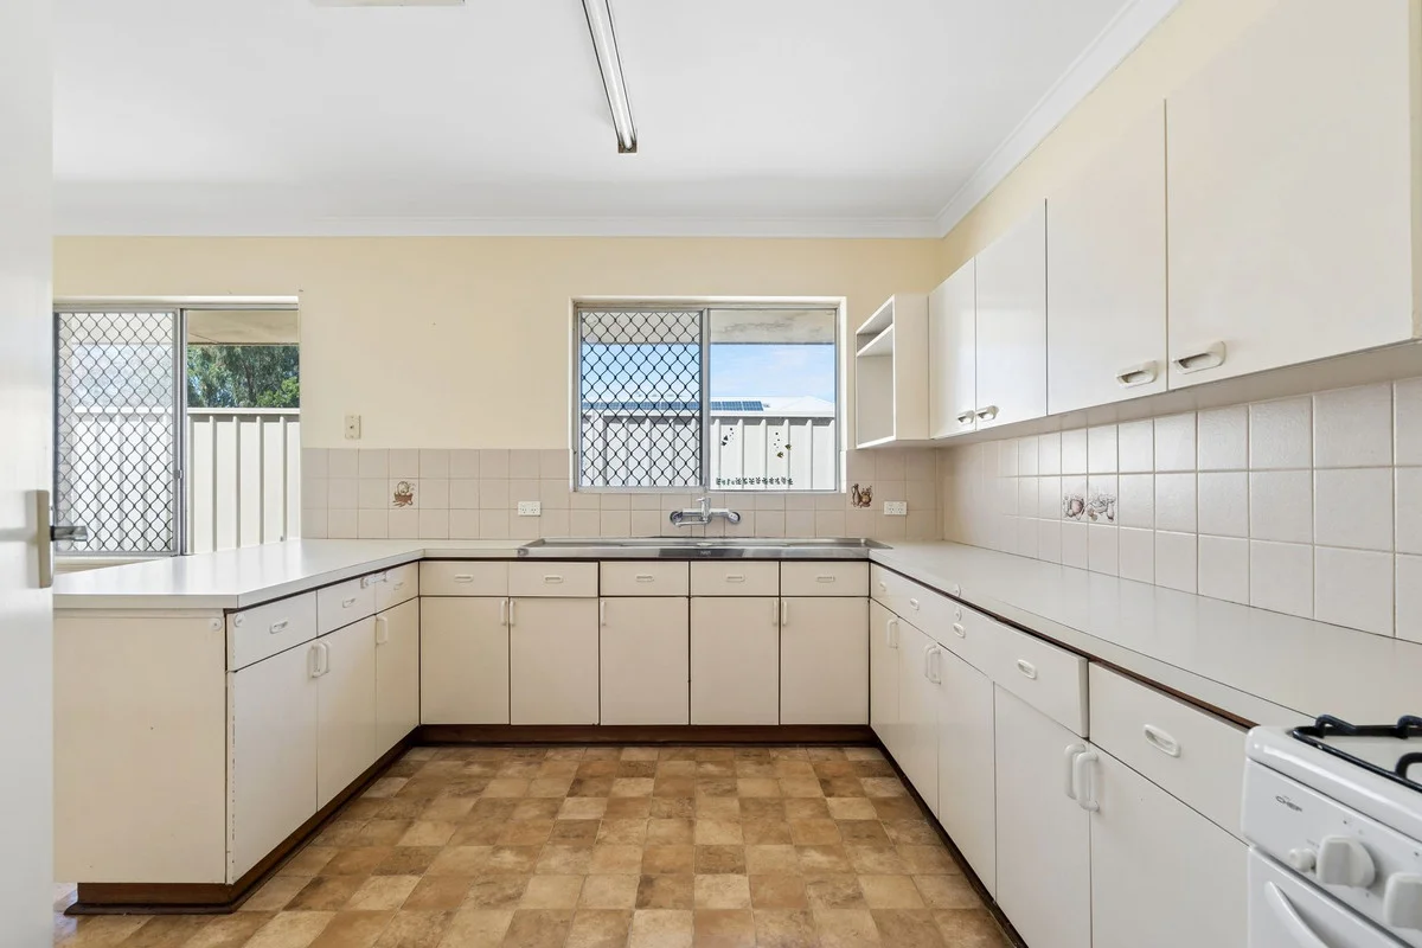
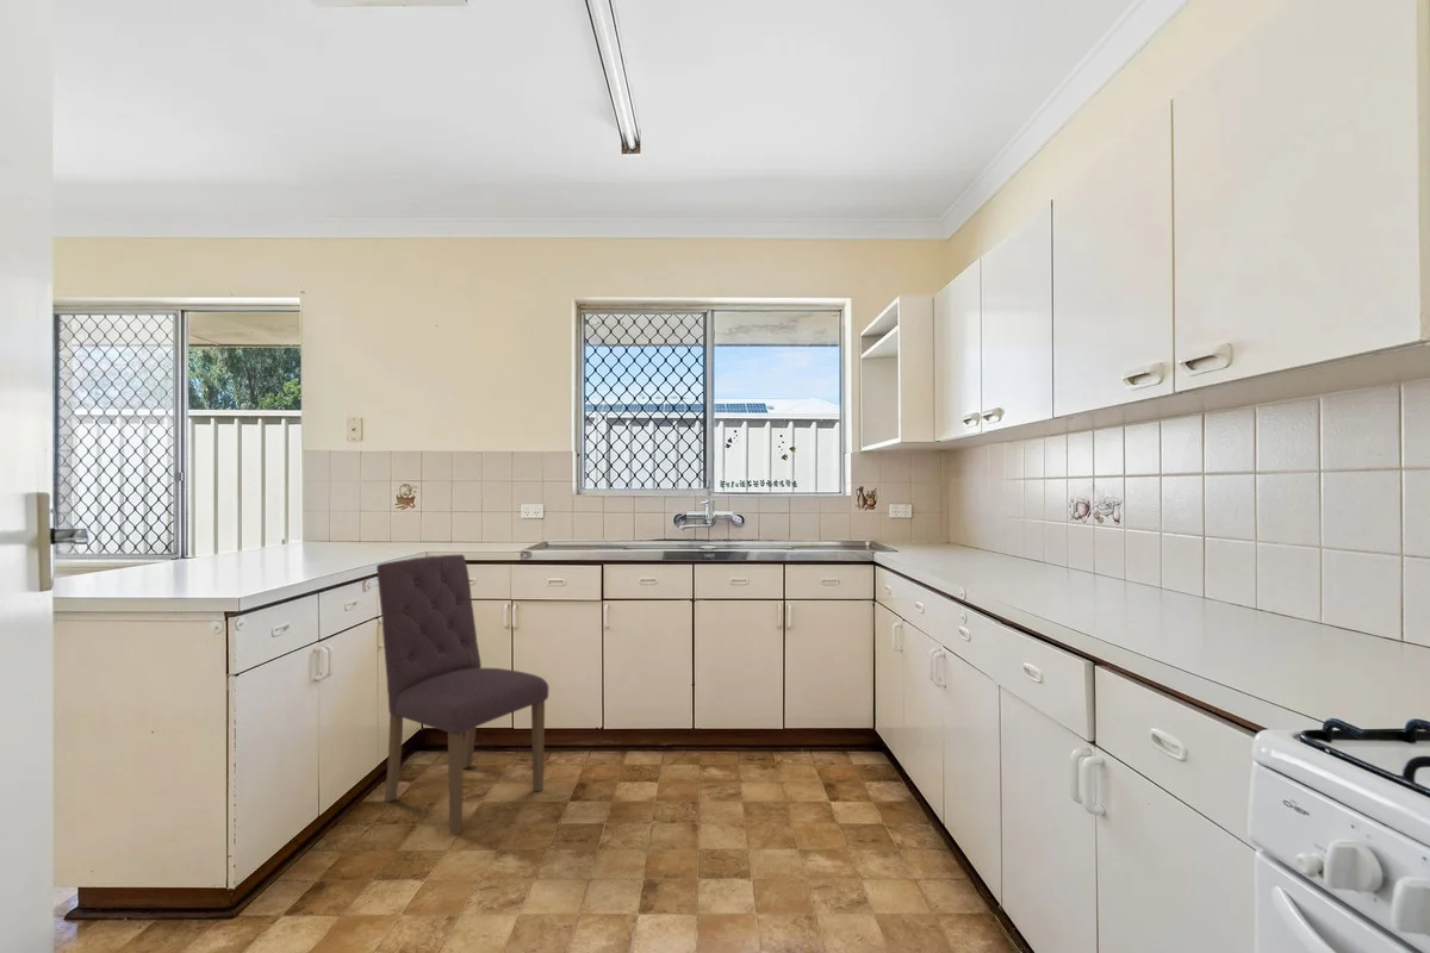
+ dining chair [375,554,549,836]
